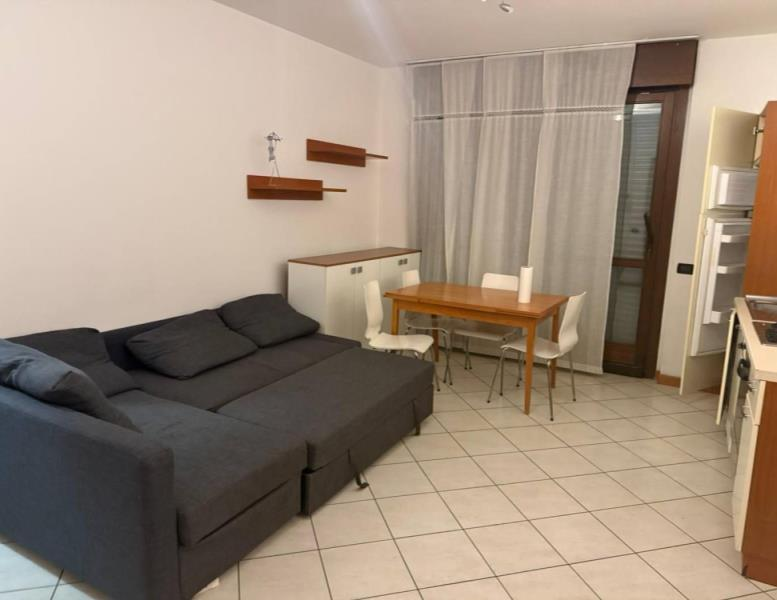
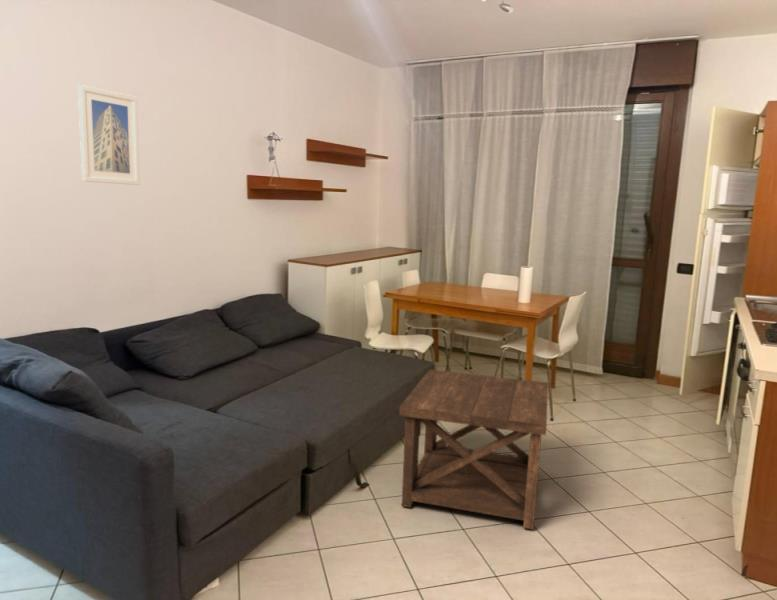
+ side table [398,369,549,530]
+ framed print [77,84,141,186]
